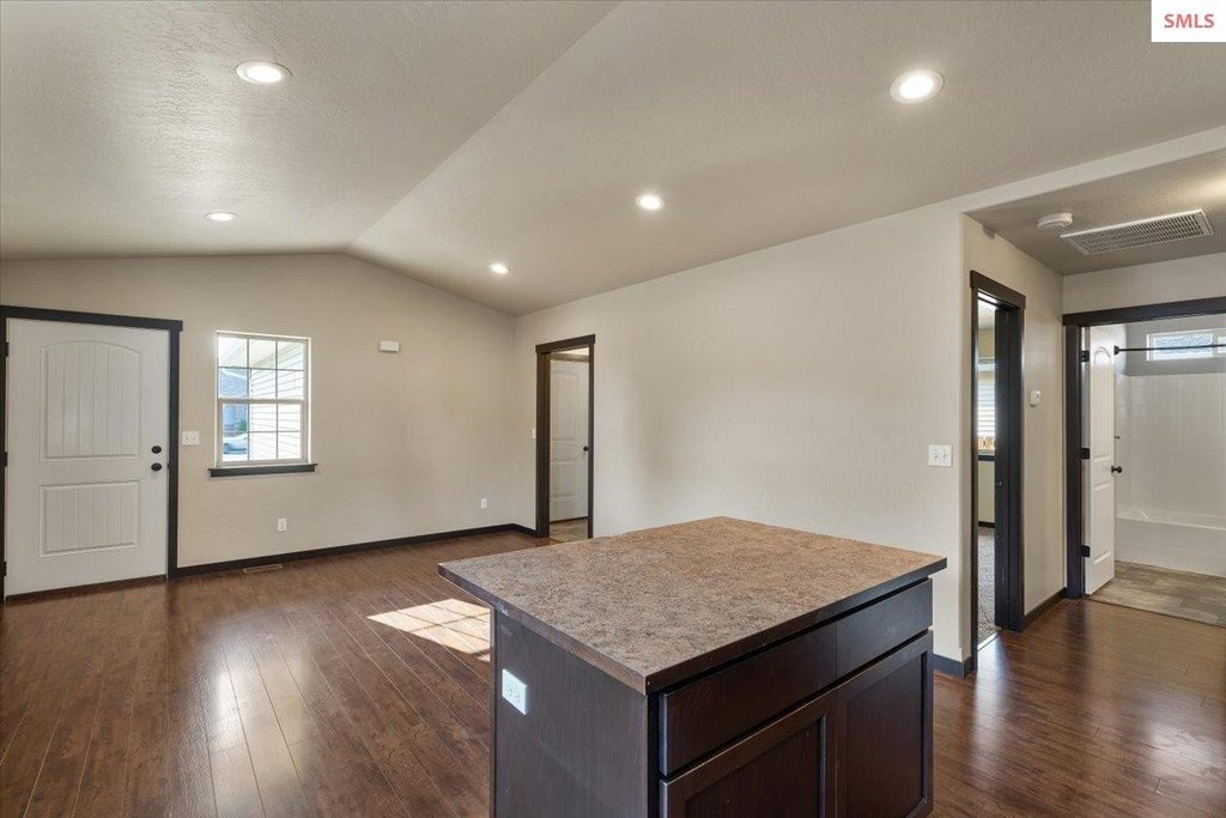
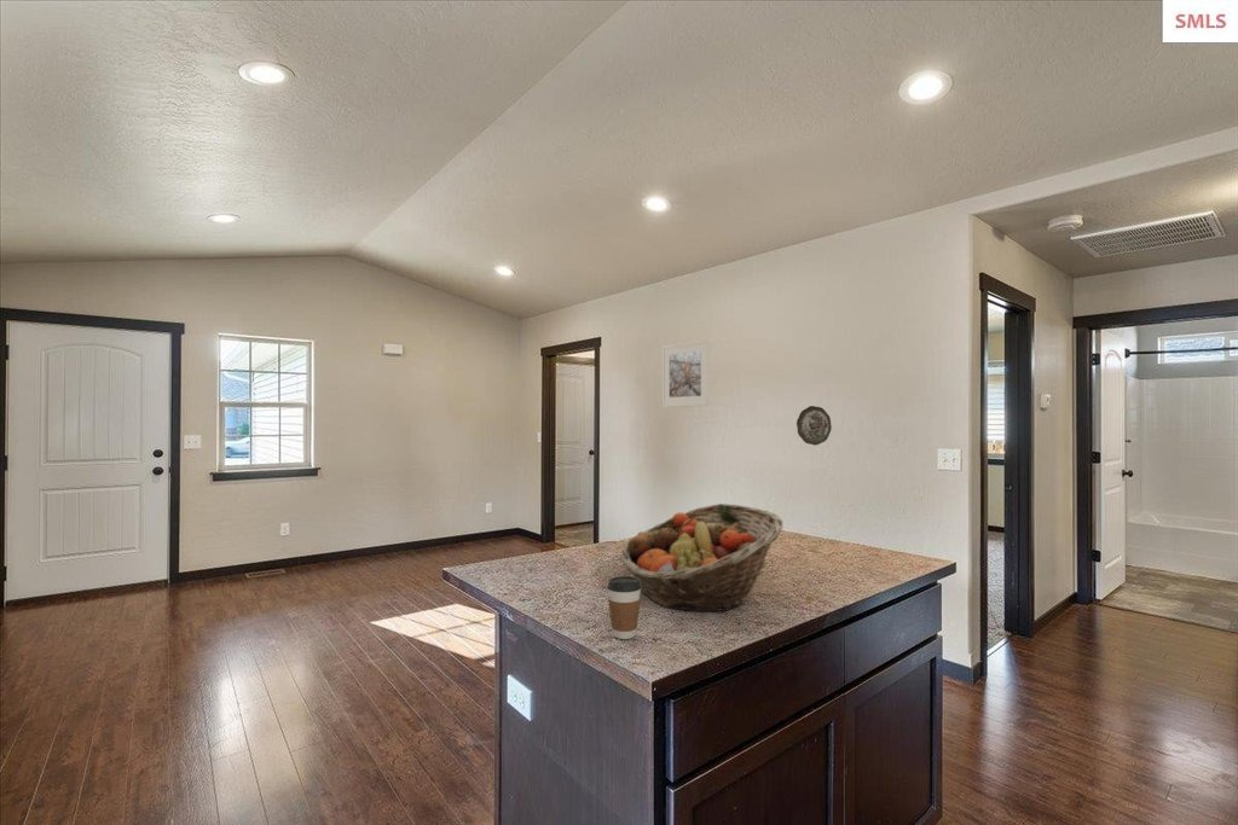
+ fruit basket [619,502,785,612]
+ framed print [661,338,711,408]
+ coffee cup [606,575,642,640]
+ decorative plate [796,405,833,447]
